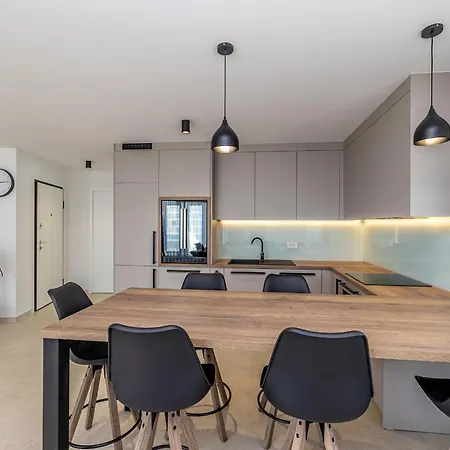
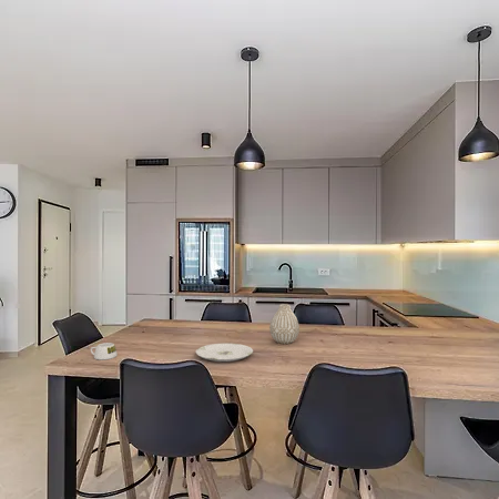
+ mug [90,342,119,361]
+ vase [268,303,301,345]
+ plate [195,343,254,363]
